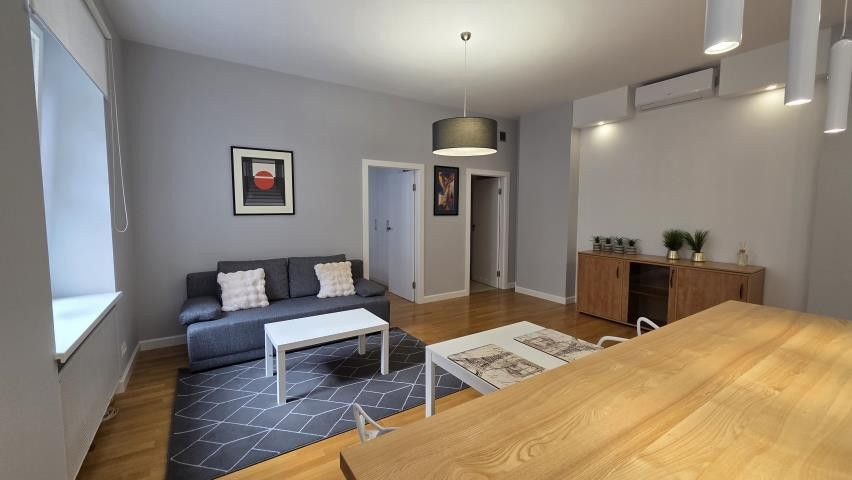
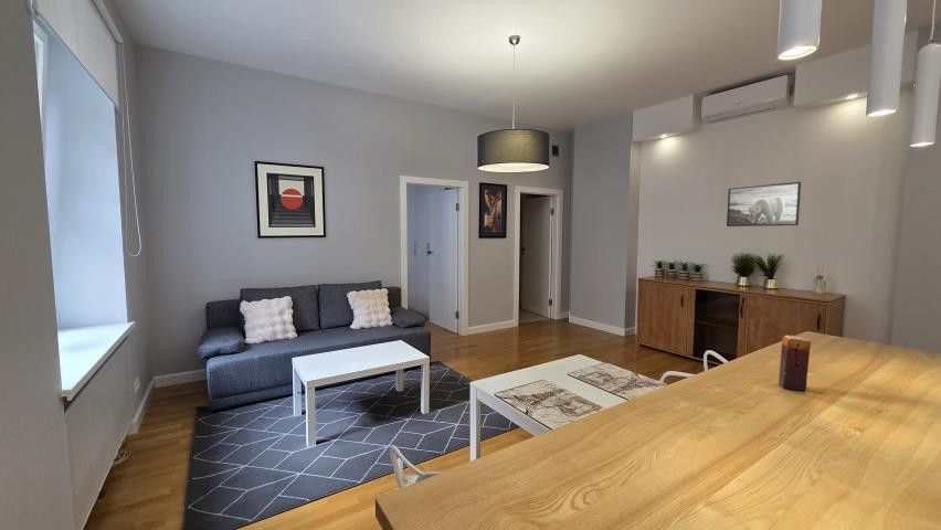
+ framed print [726,181,802,227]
+ candle [778,335,812,392]
